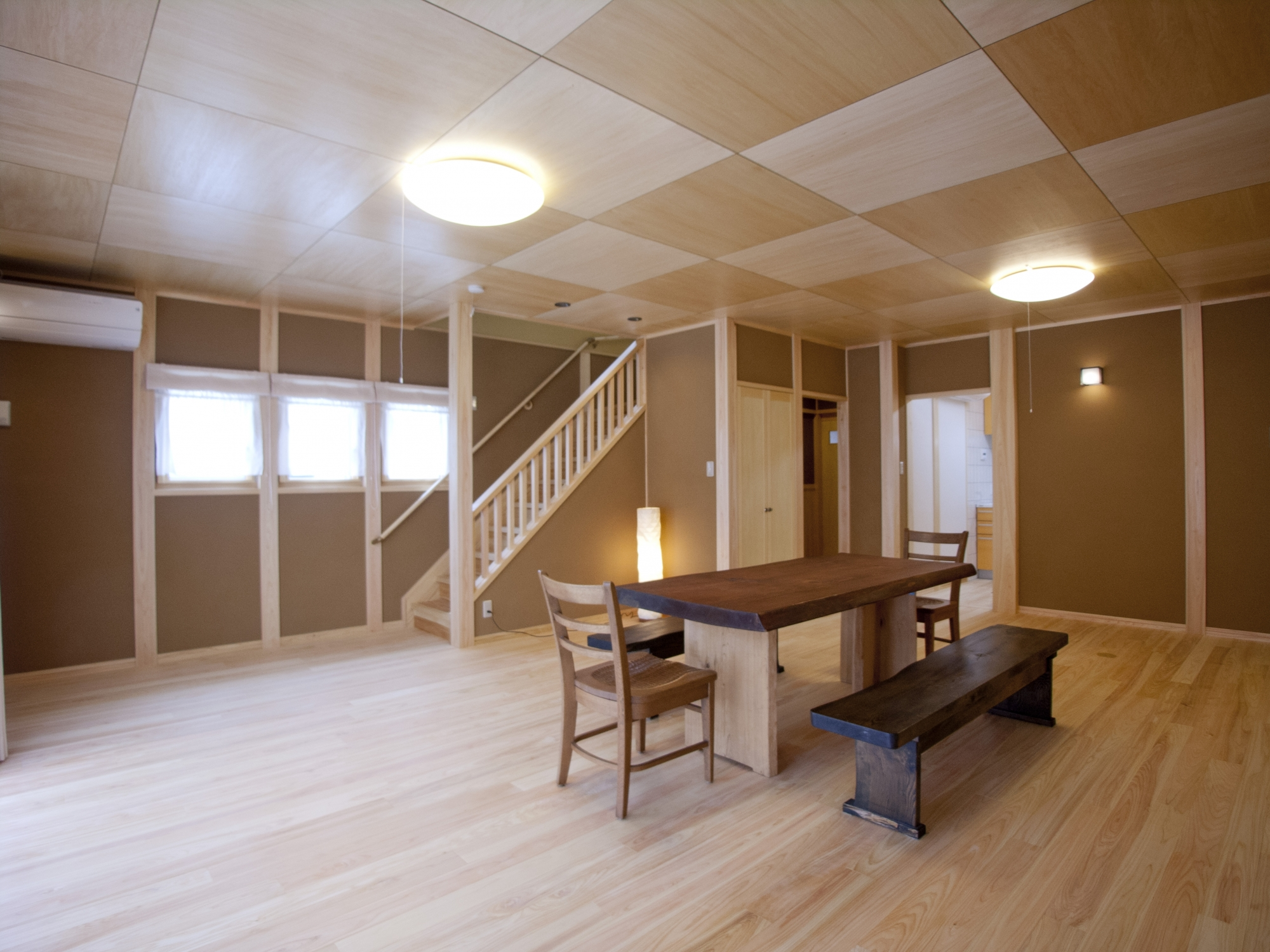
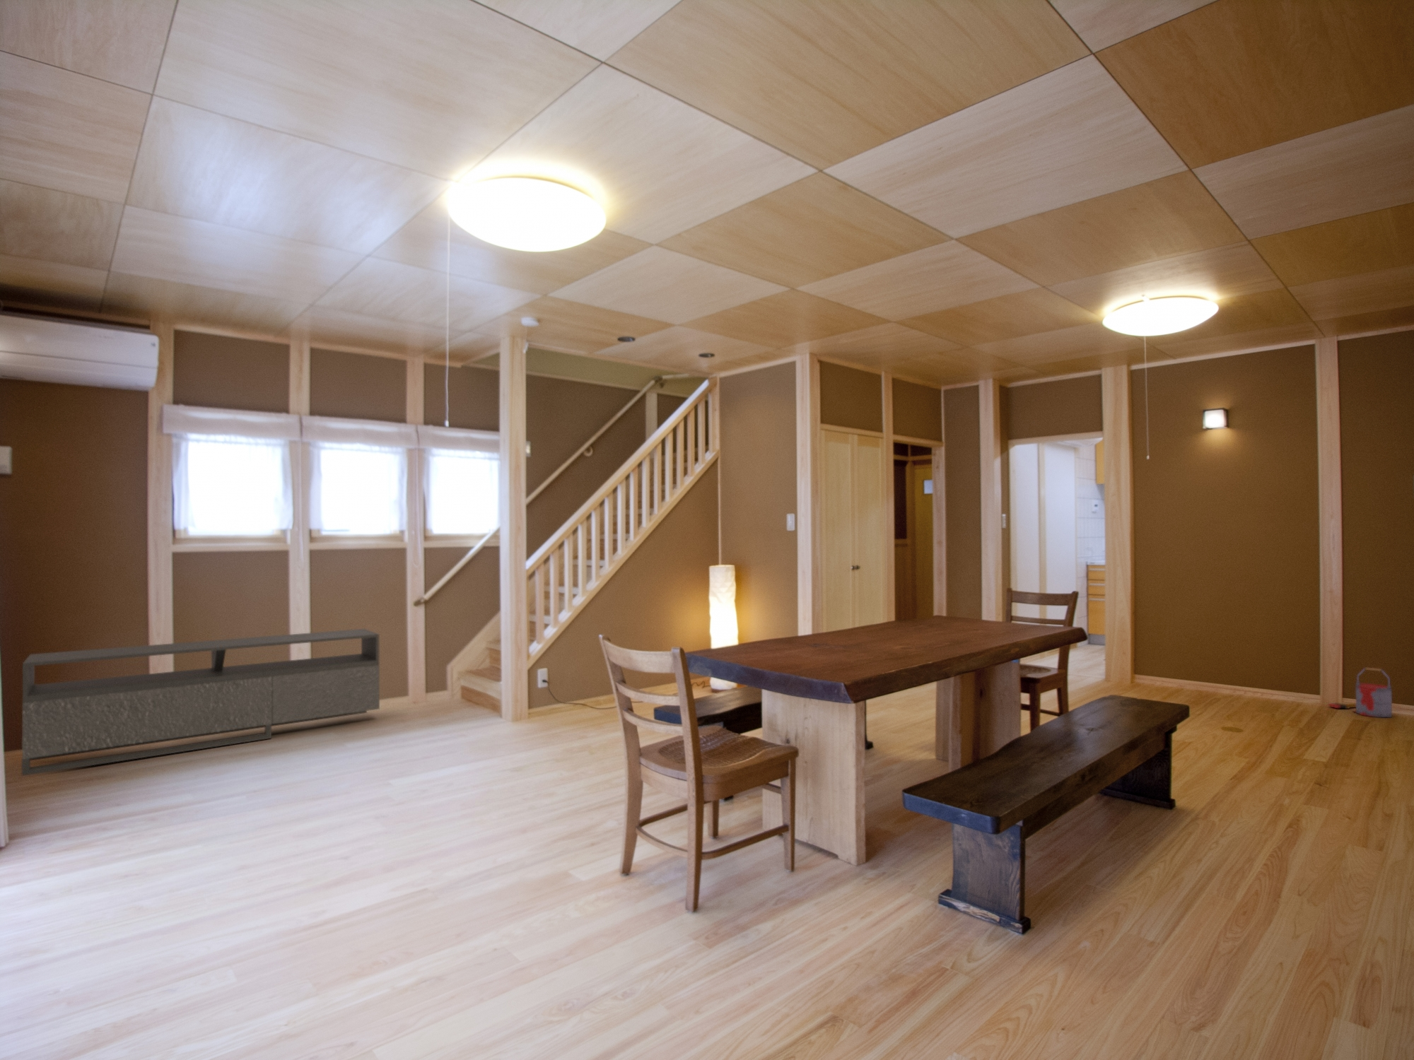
+ media console [21,628,381,776]
+ bucket [1328,667,1393,718]
